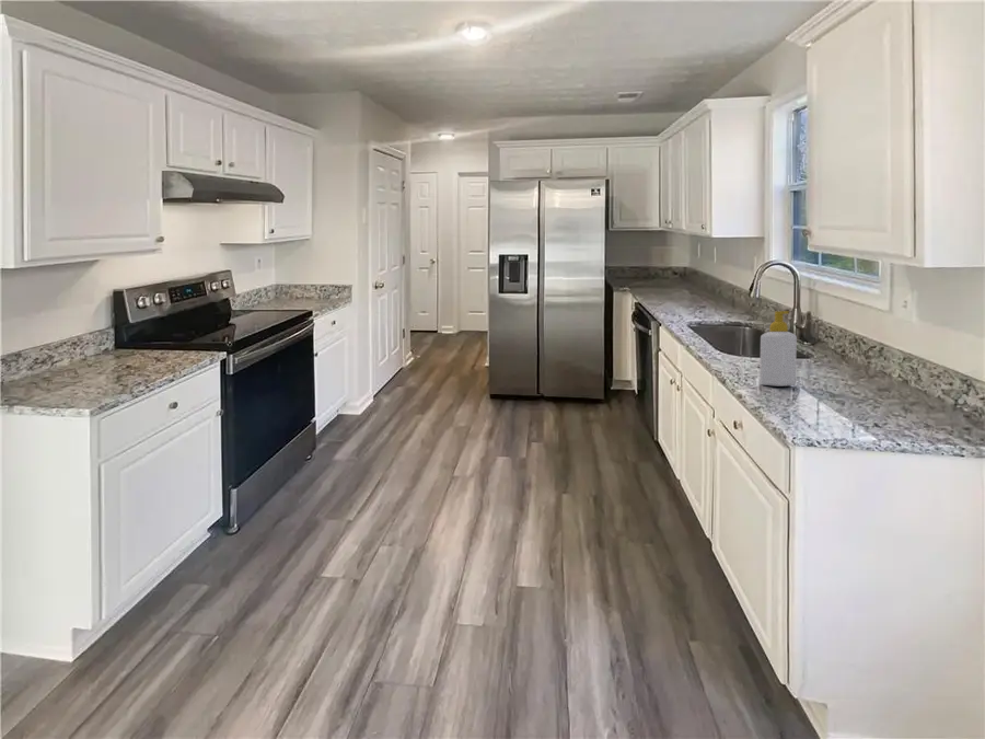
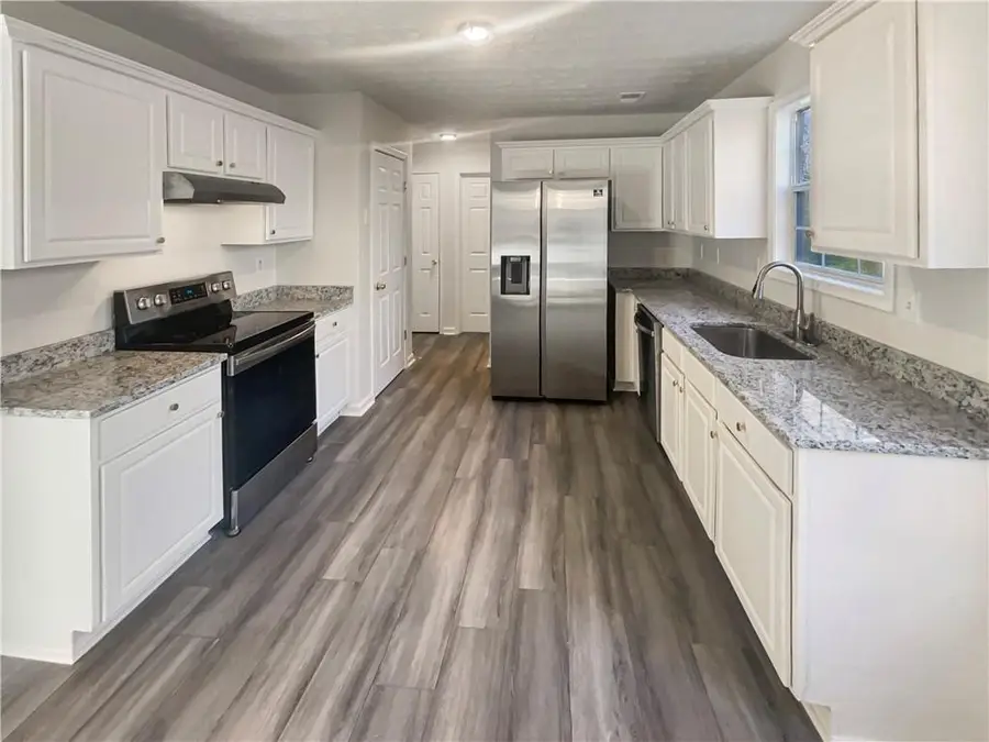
- soap bottle [758,310,798,388]
